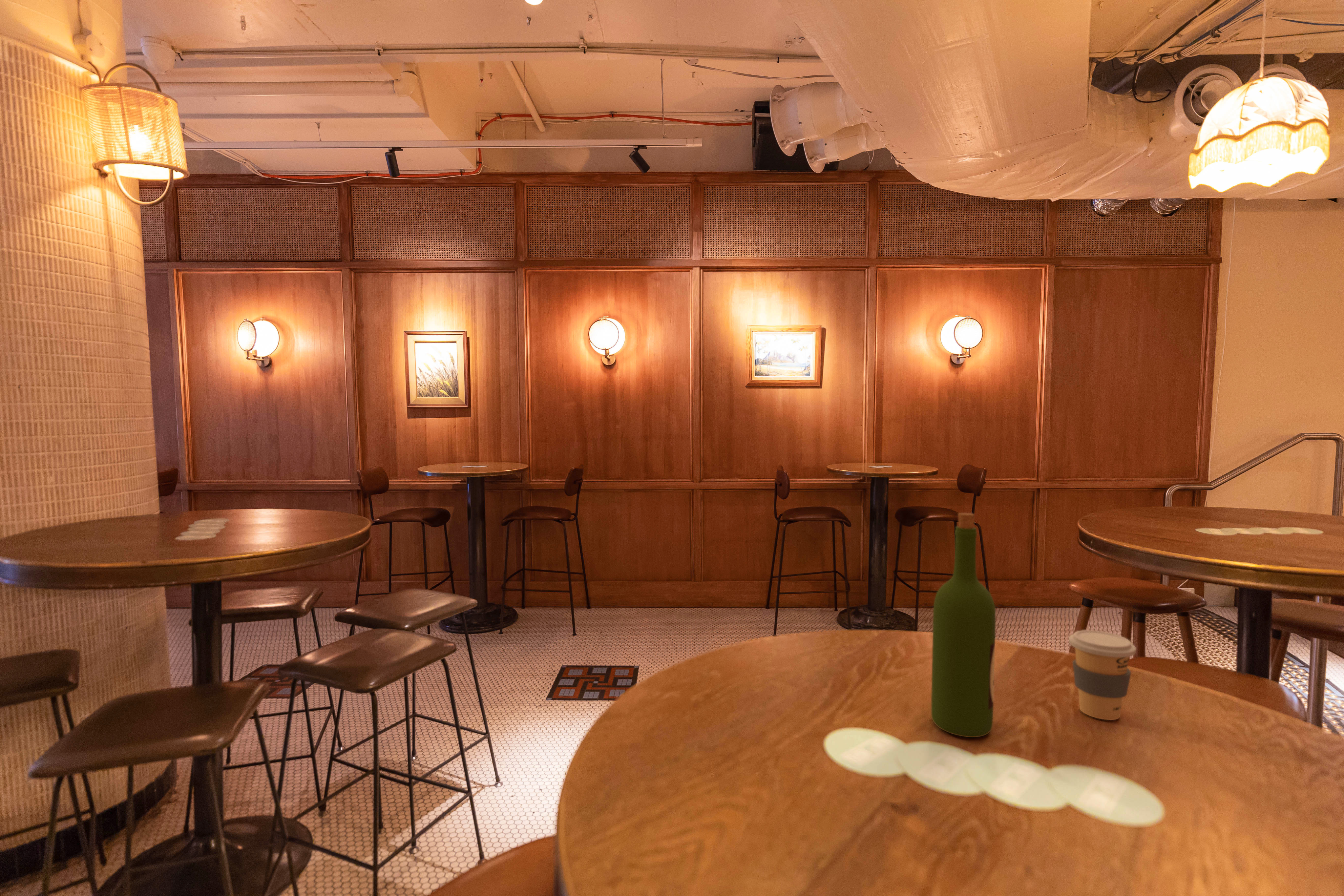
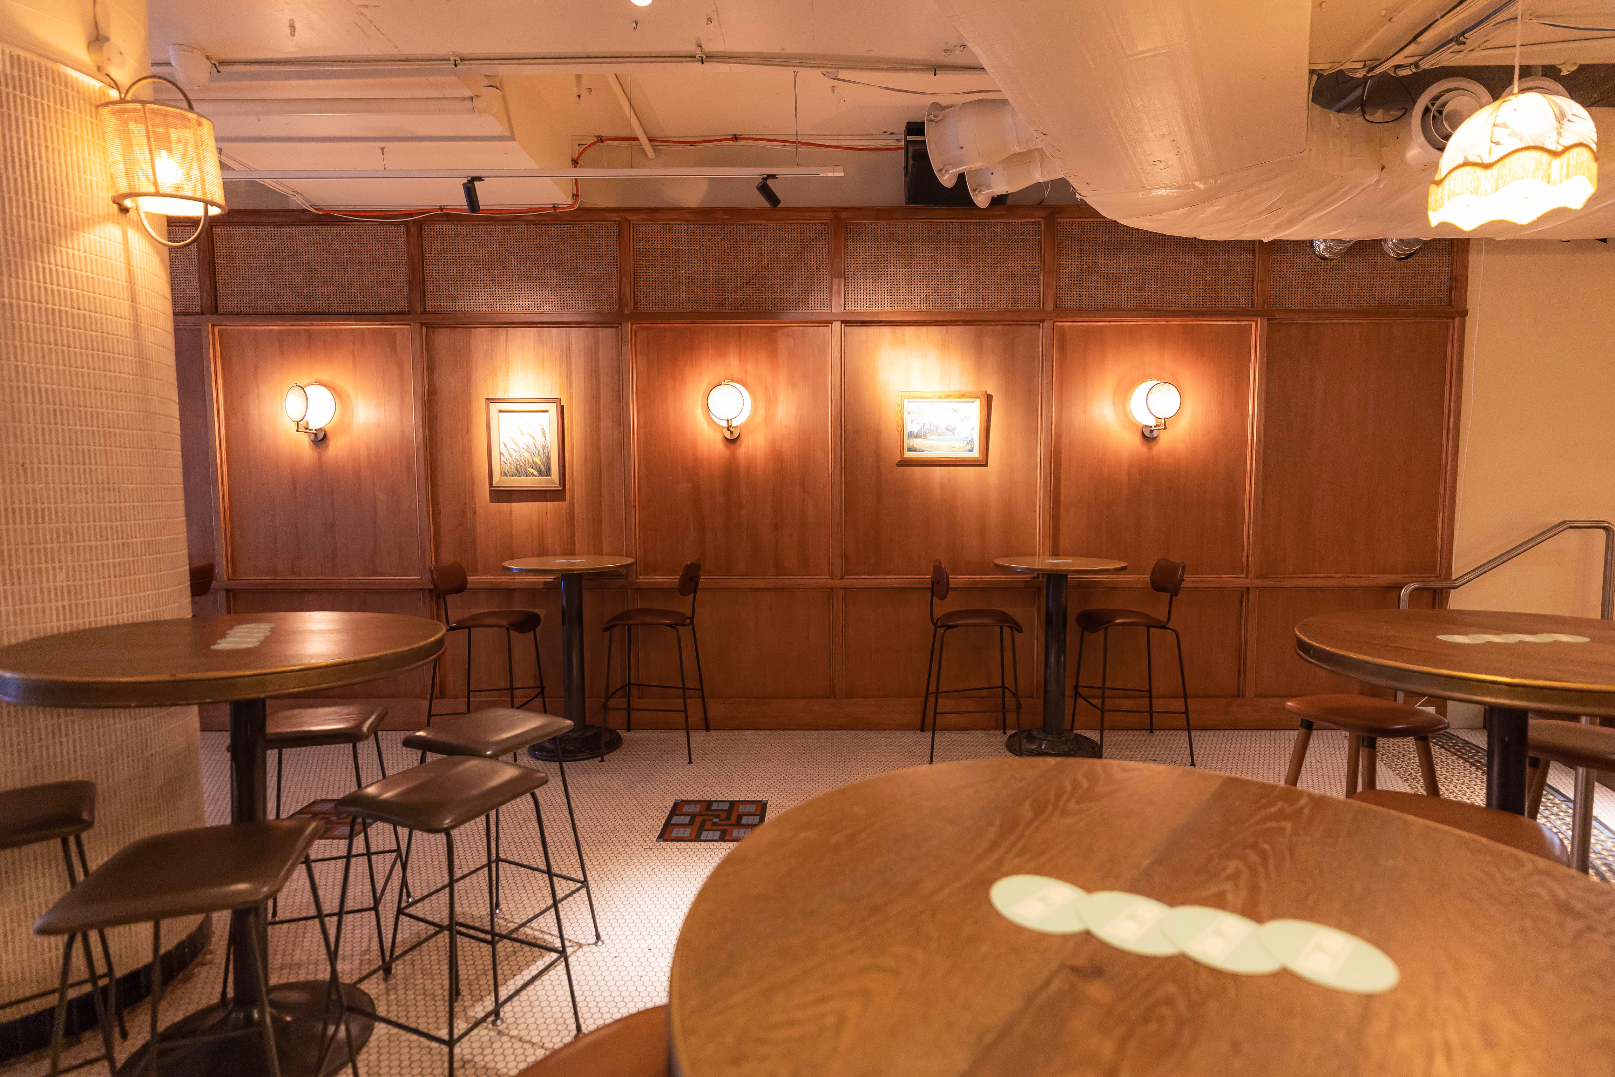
- coffee cup [1068,630,1137,720]
- wine bottle [931,512,996,738]
